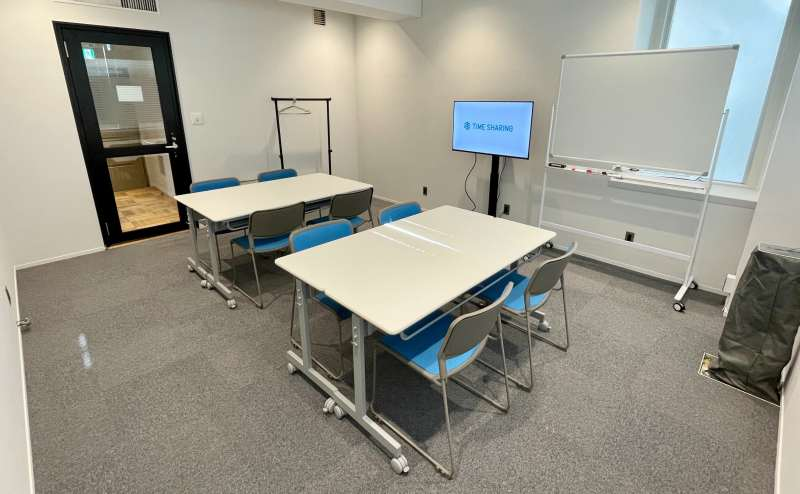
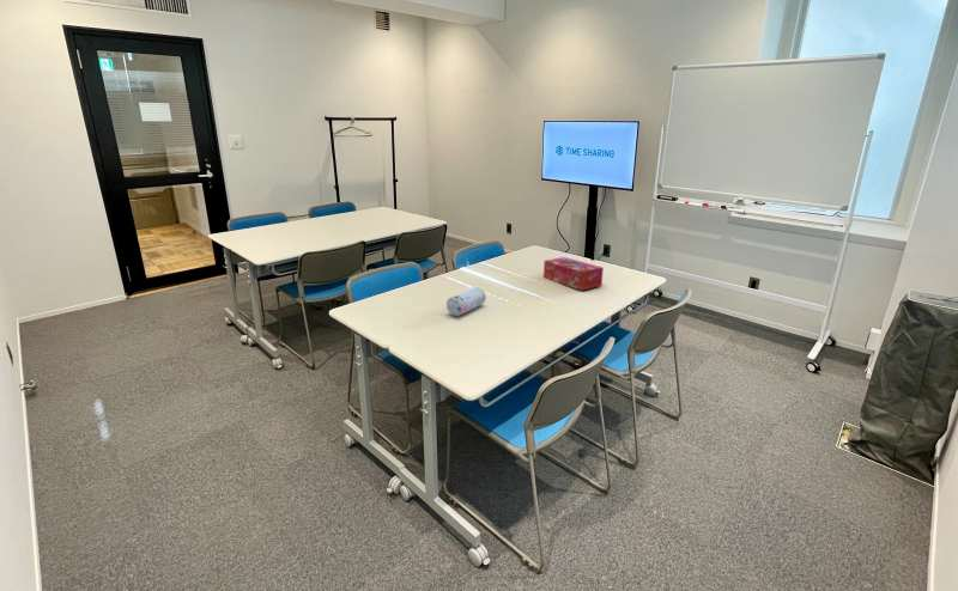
+ pencil case [445,286,487,317]
+ tissue box [542,256,605,292]
